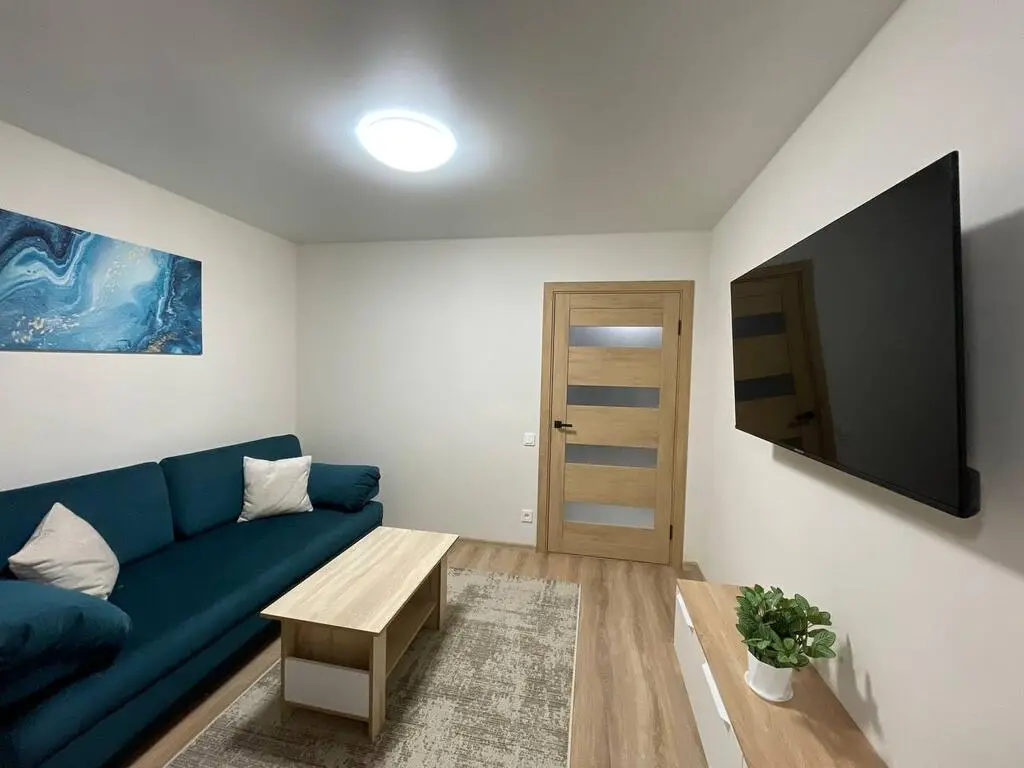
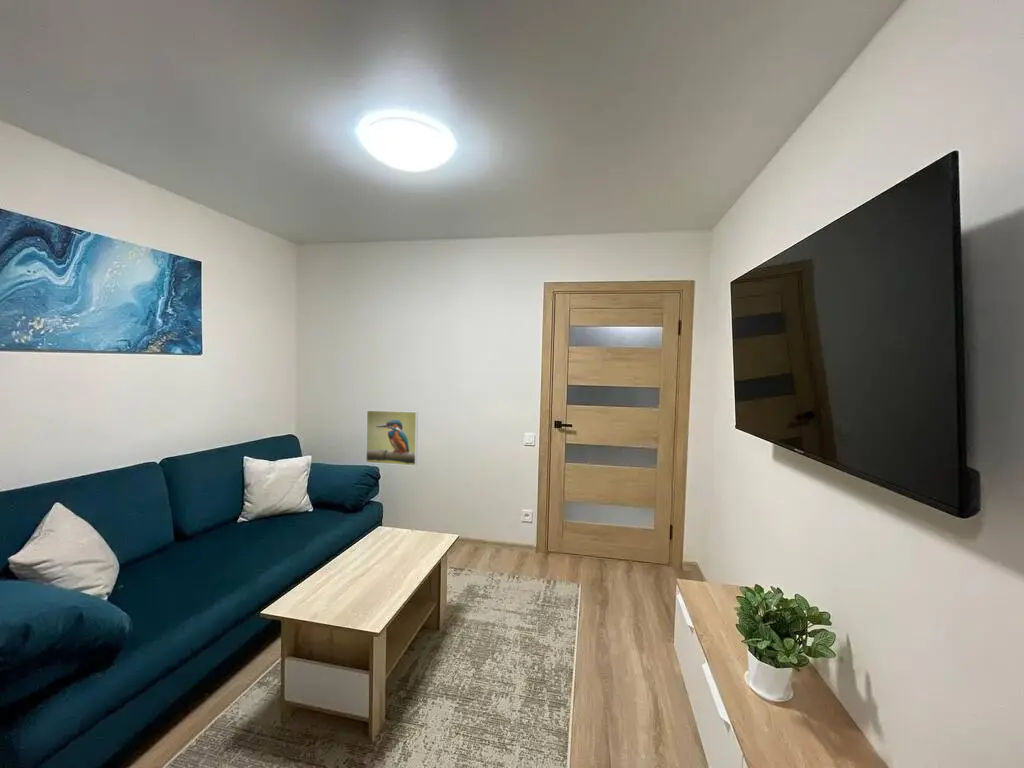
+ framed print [365,409,419,467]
